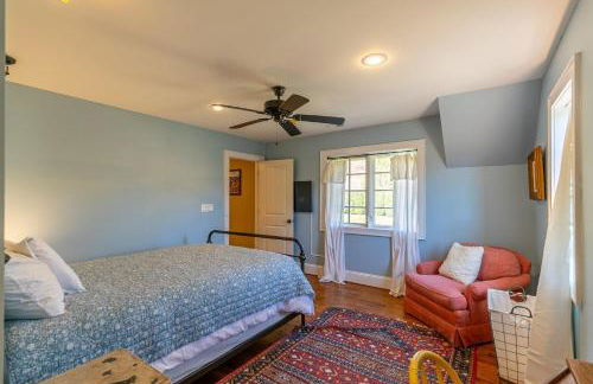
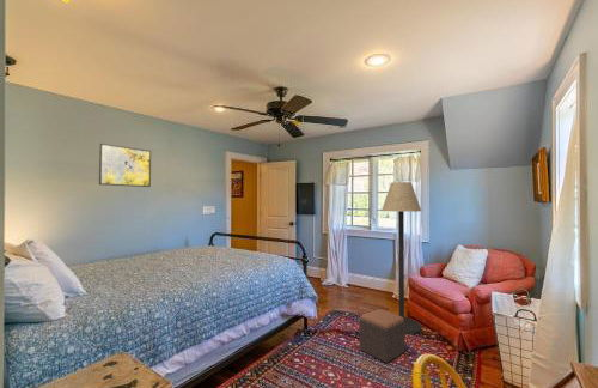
+ footstool [359,308,405,364]
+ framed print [98,143,152,188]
+ floor lamp [380,181,423,335]
